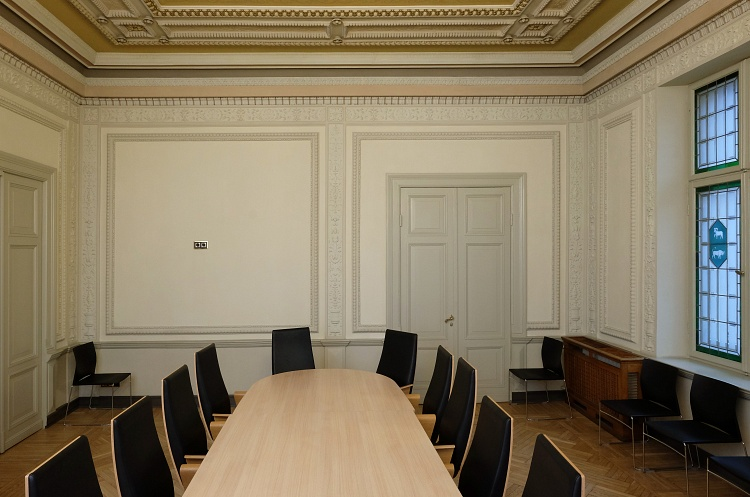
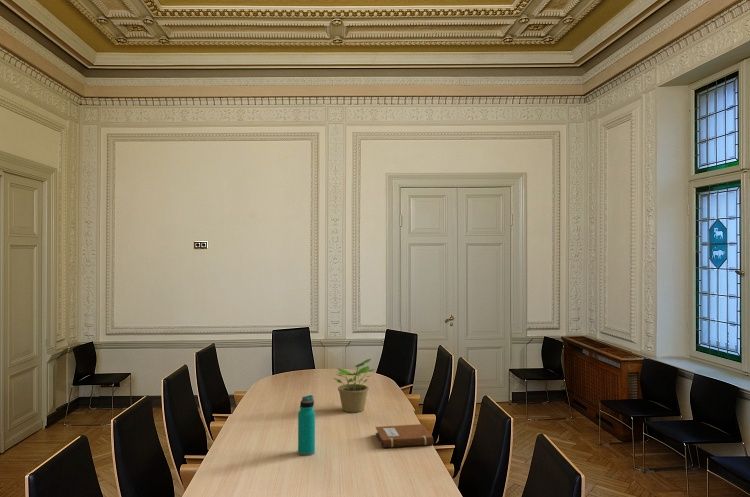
+ notebook [375,423,435,449]
+ potted plant [332,357,376,414]
+ water bottle [297,394,316,457]
